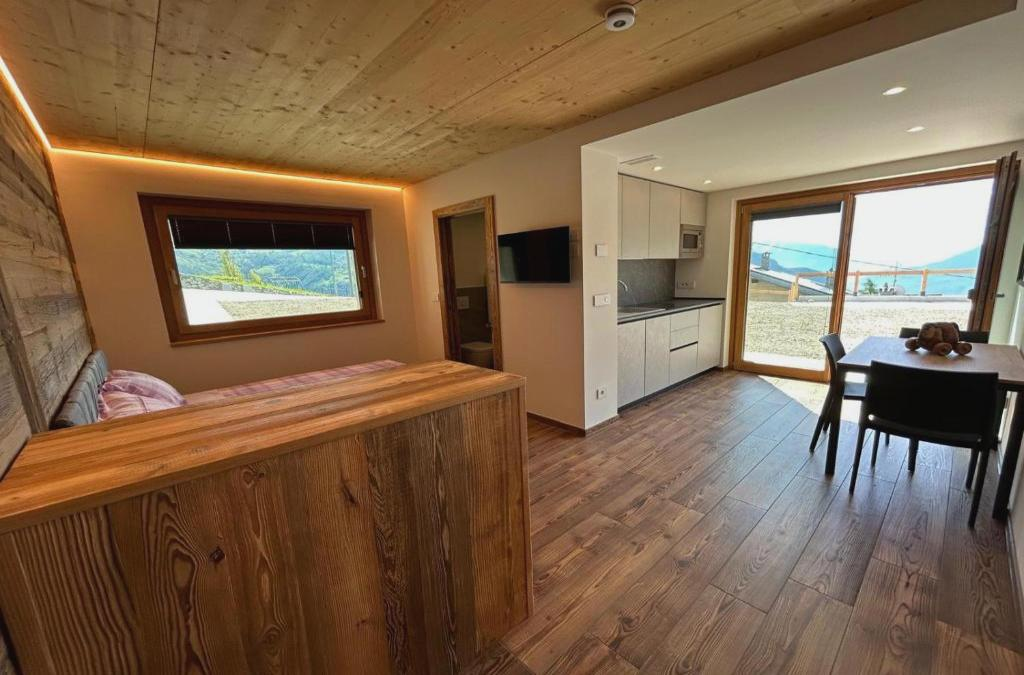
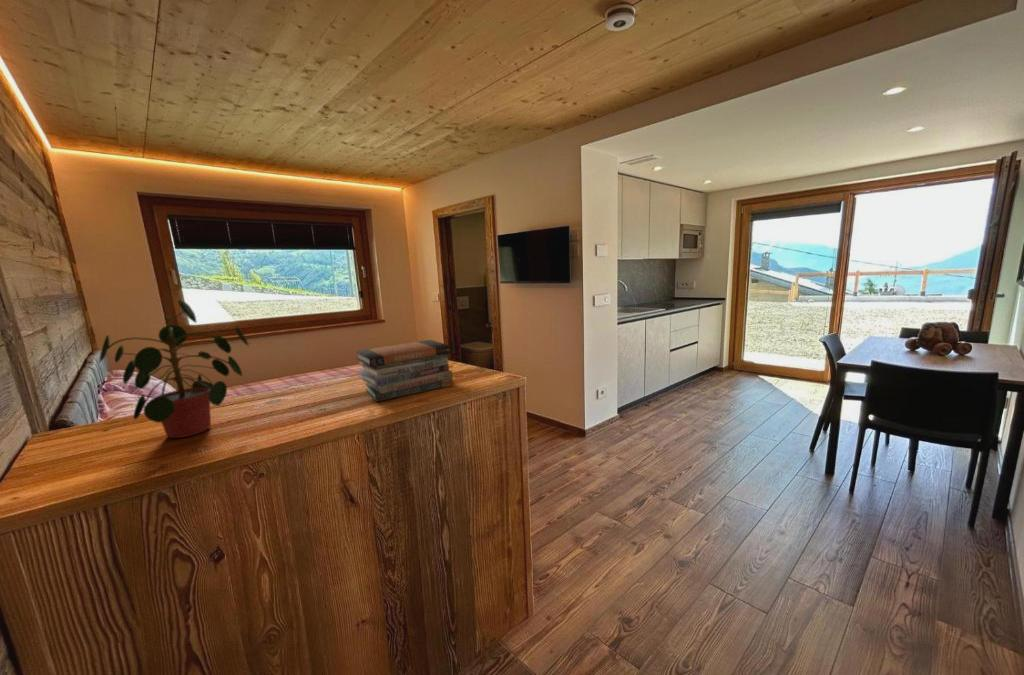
+ potted plant [98,298,250,439]
+ book stack [354,339,454,403]
